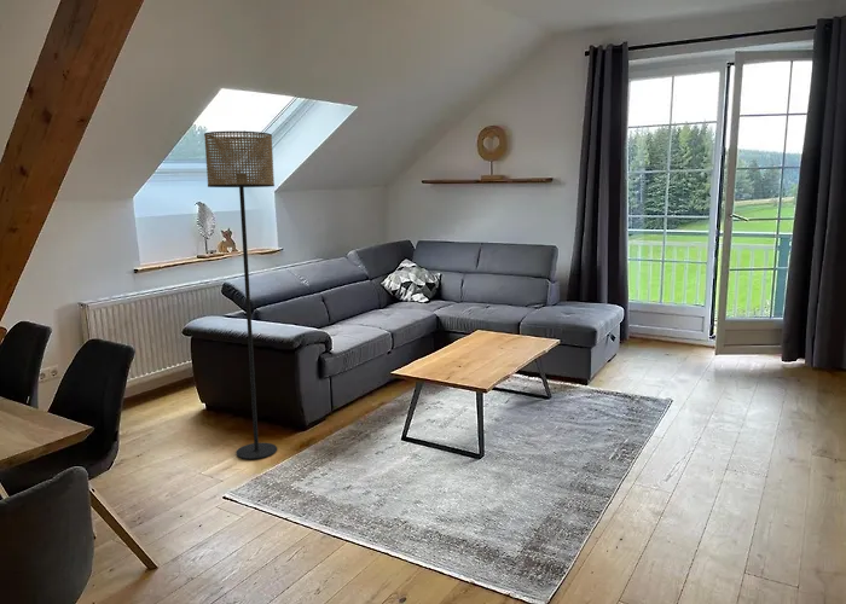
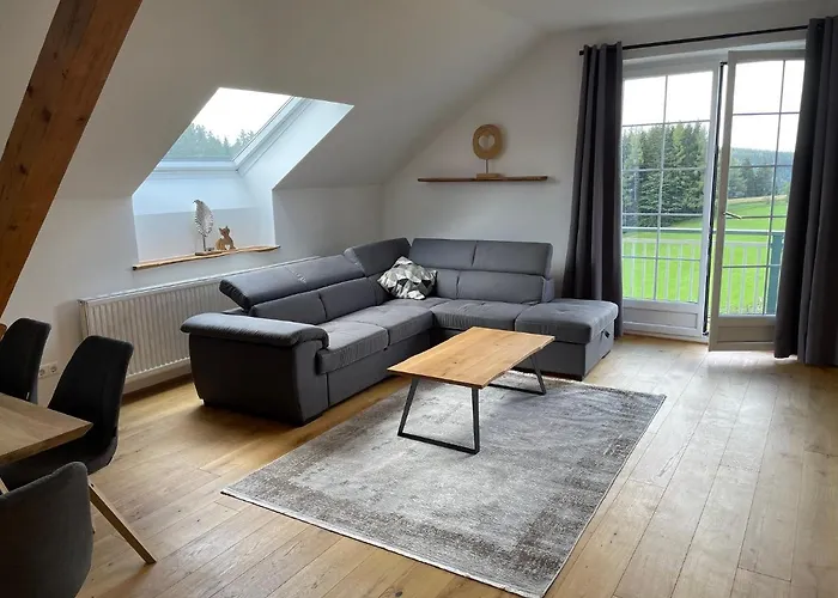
- floor lamp [203,130,278,460]
